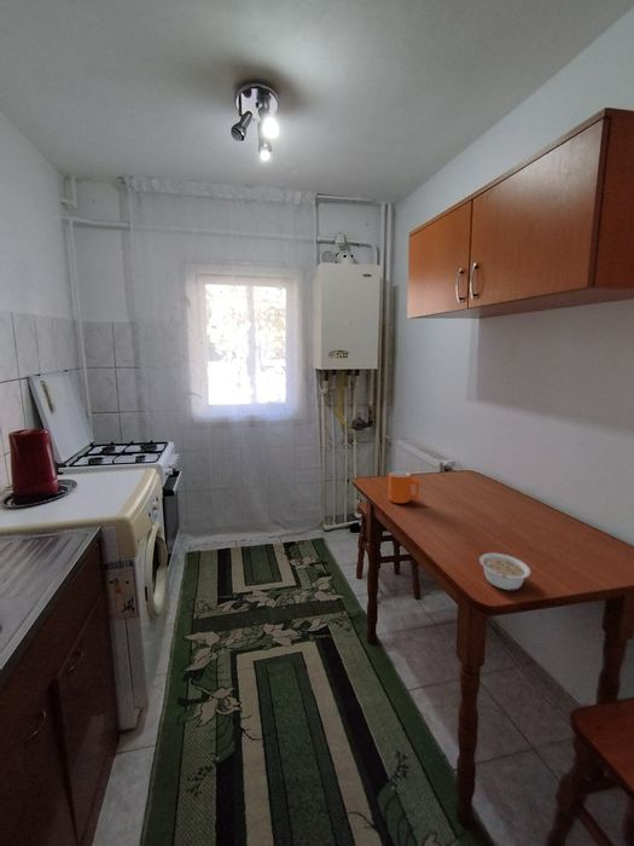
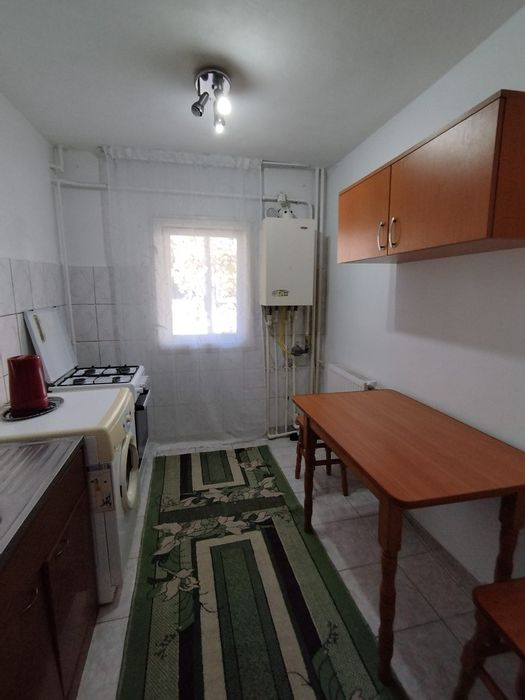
- legume [478,552,531,591]
- mug [388,470,420,504]
